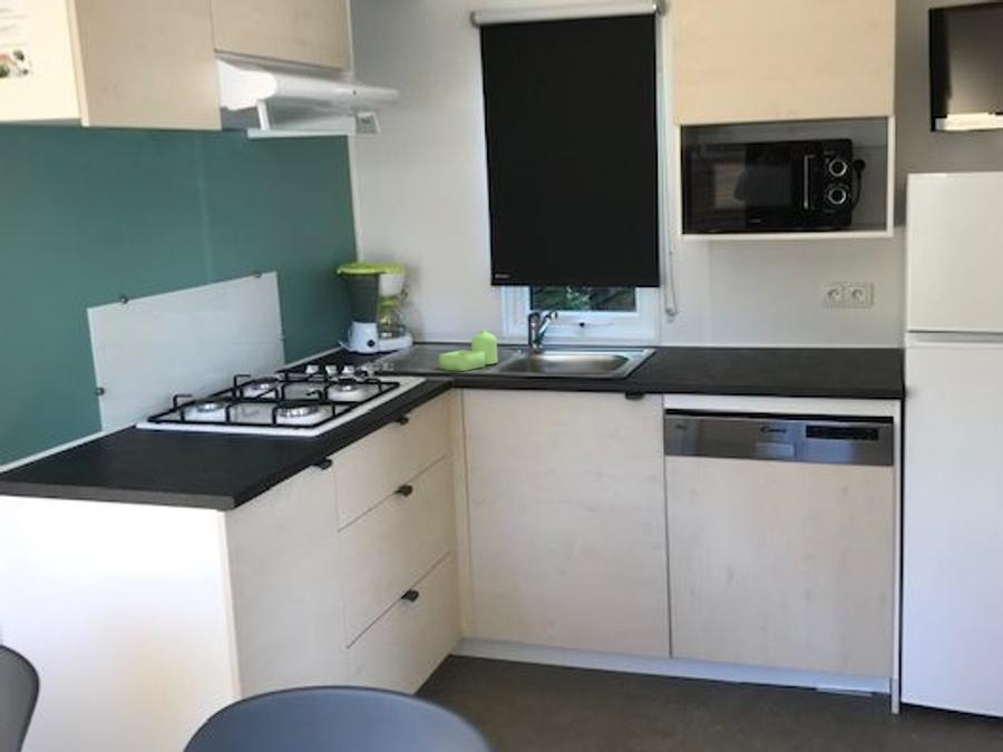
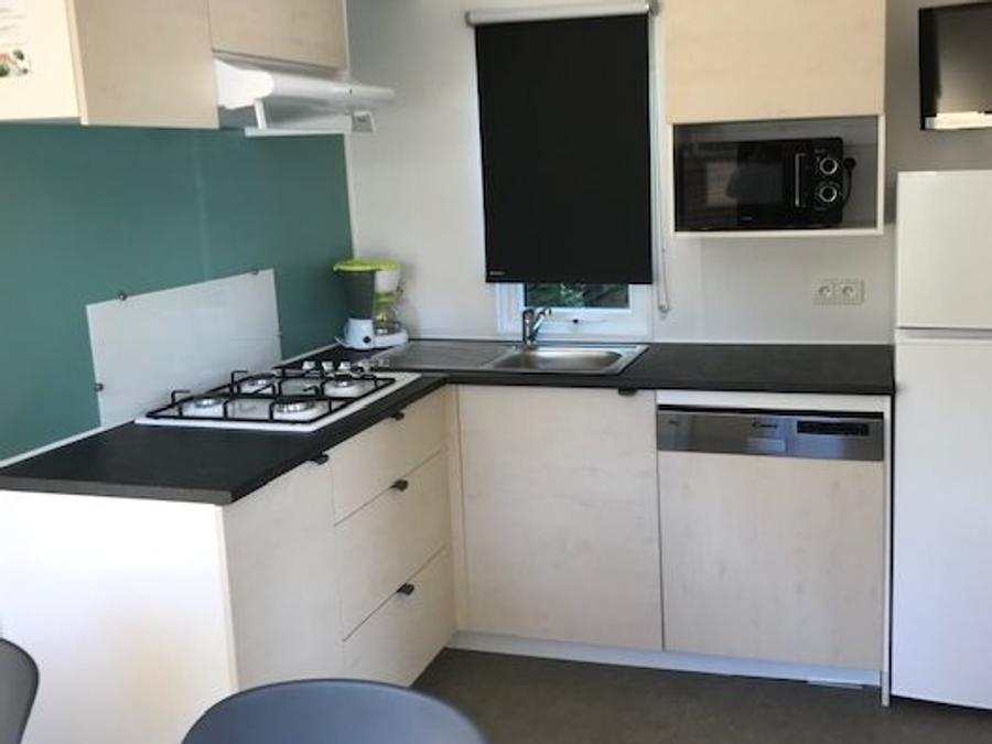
- soap dispenser [438,329,499,372]
